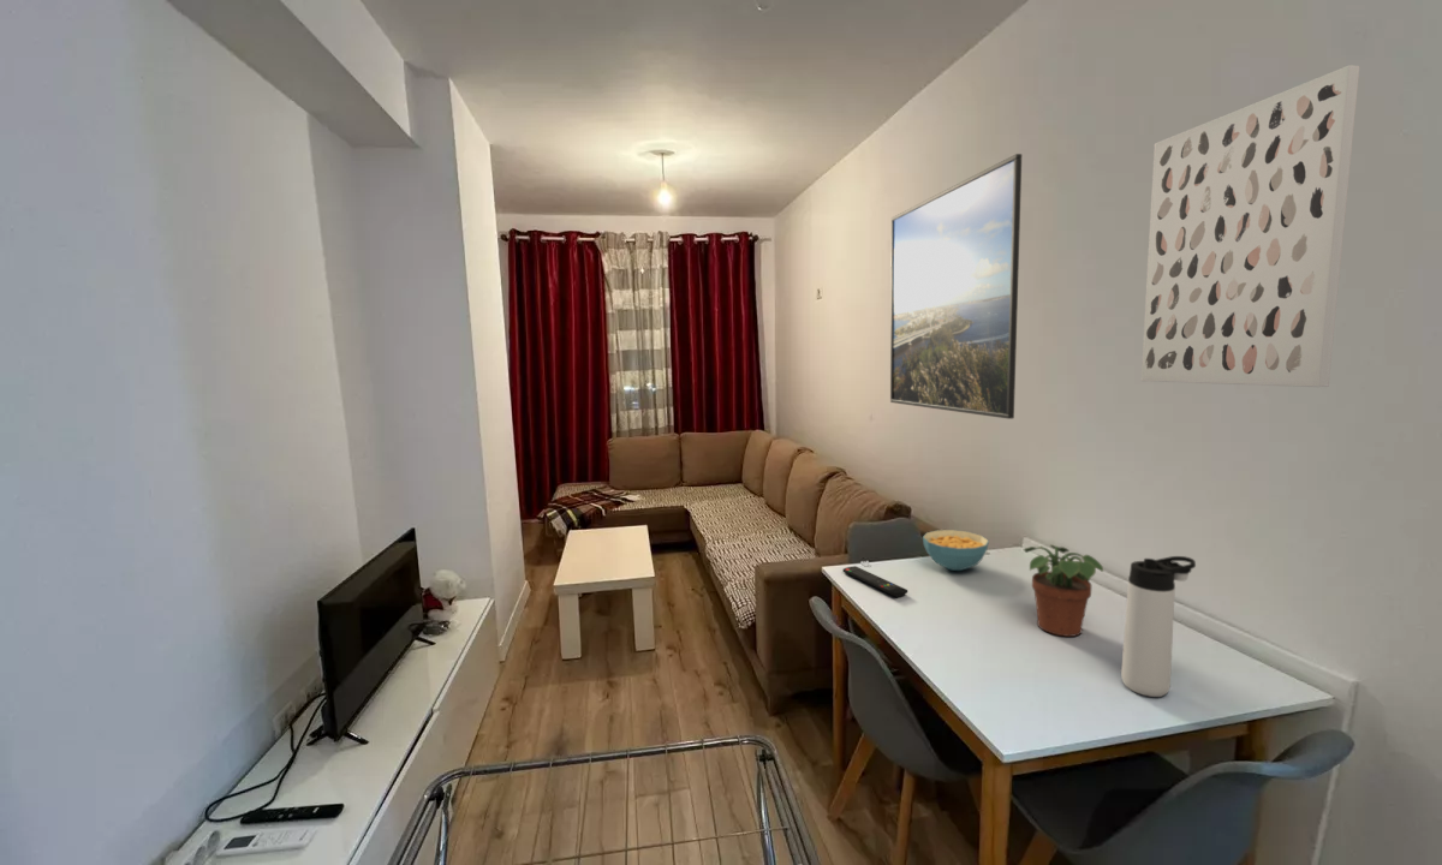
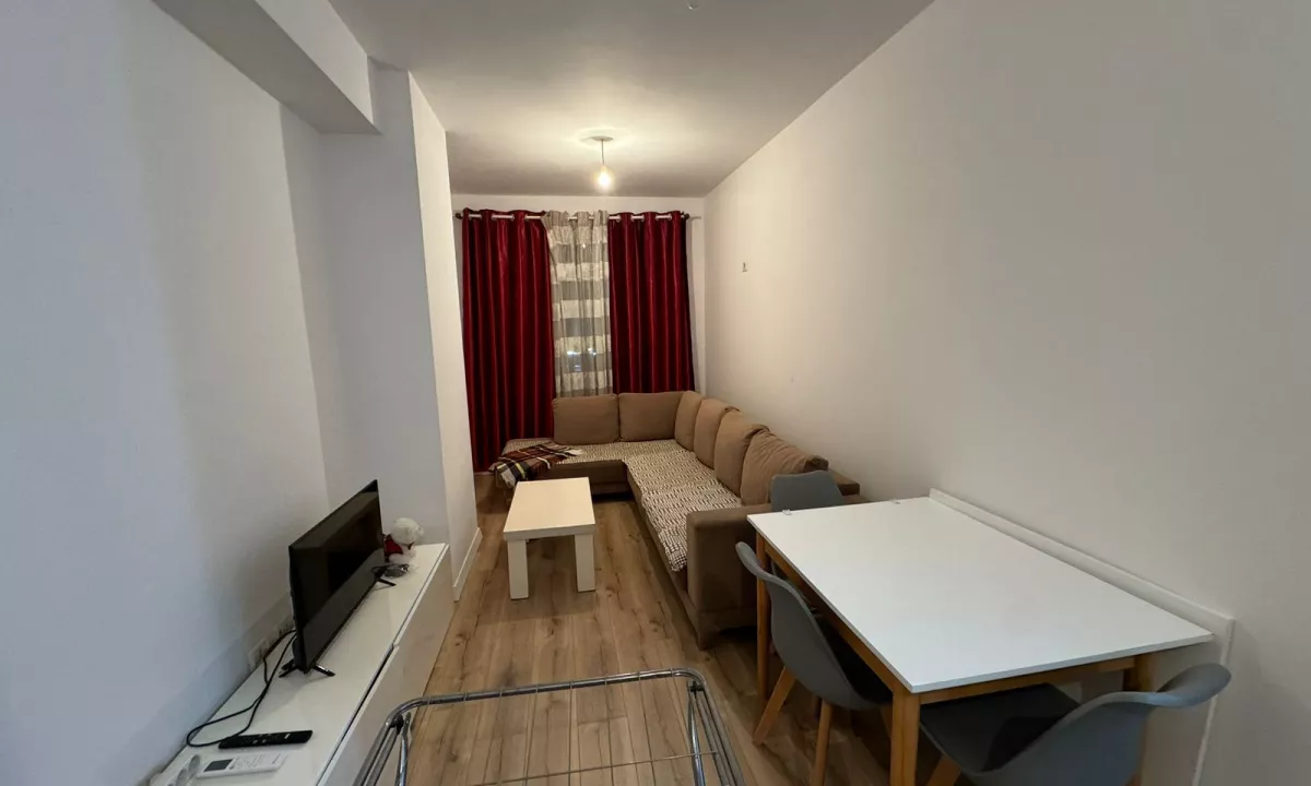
- cereal bowl [922,529,990,572]
- thermos bottle [1120,555,1197,698]
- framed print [889,153,1023,420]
- potted plant [1023,543,1104,638]
- wall art [1140,64,1360,388]
- remote control [841,565,908,598]
